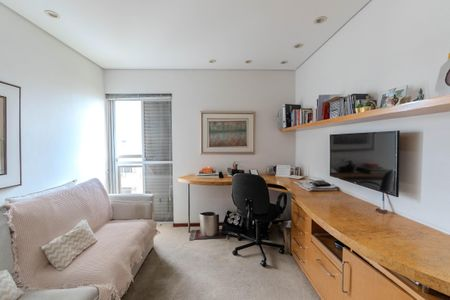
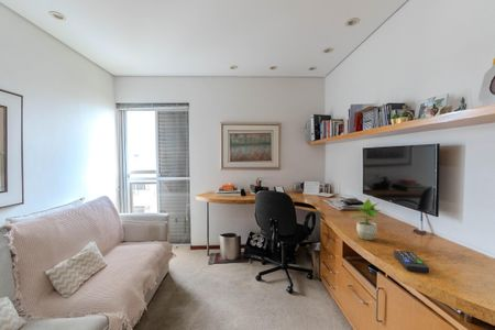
+ potted plant [350,198,383,241]
+ remote control [393,249,430,274]
